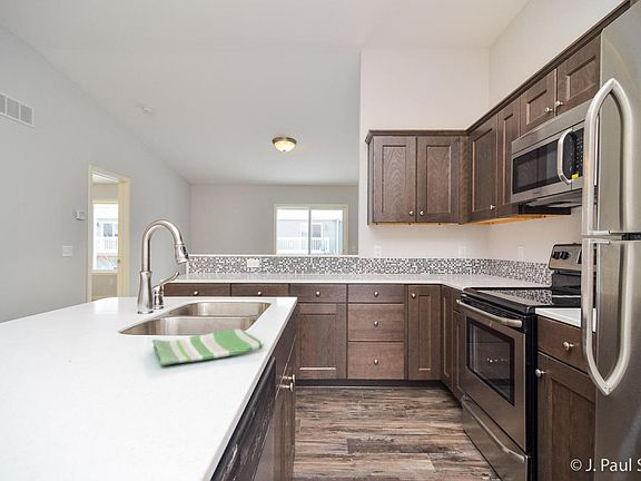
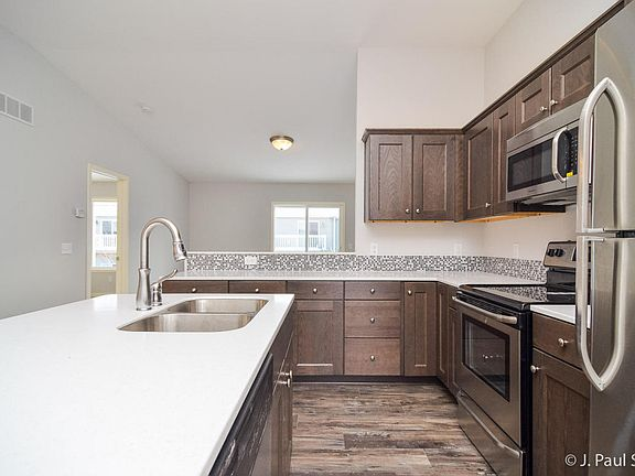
- dish towel [151,328,265,366]
